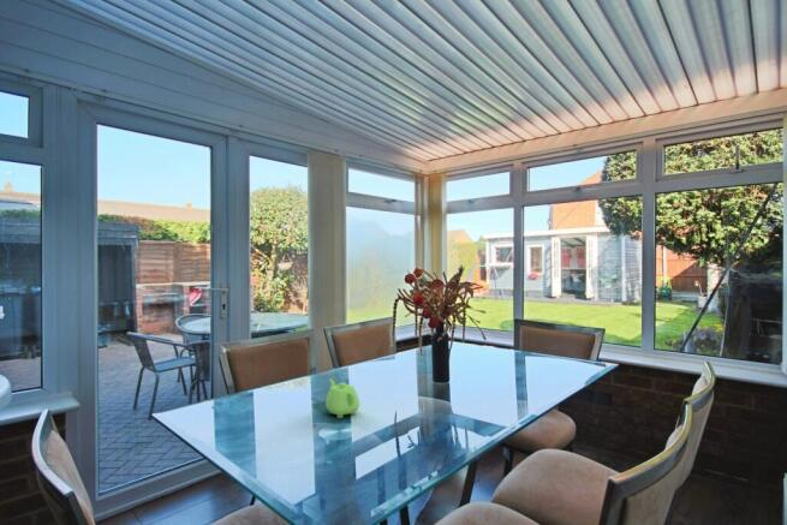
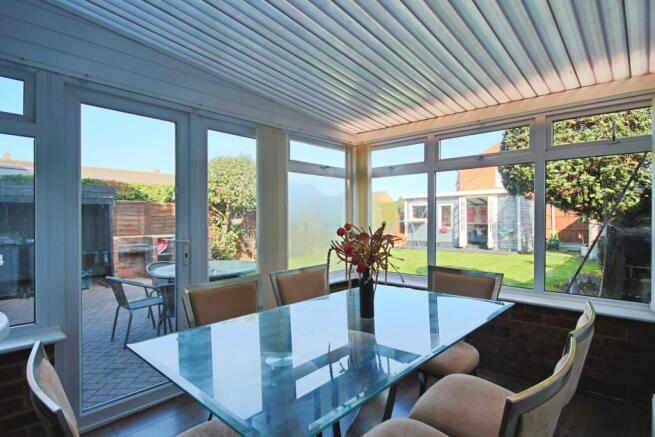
- teapot [324,377,360,419]
